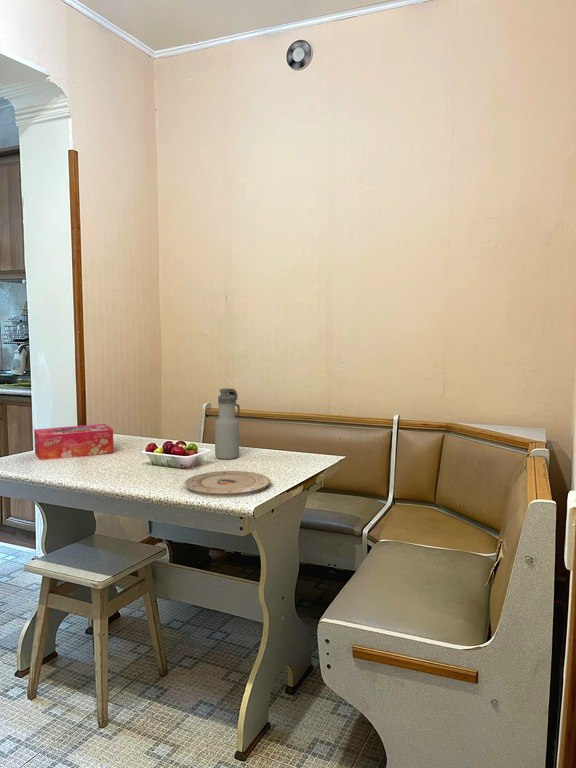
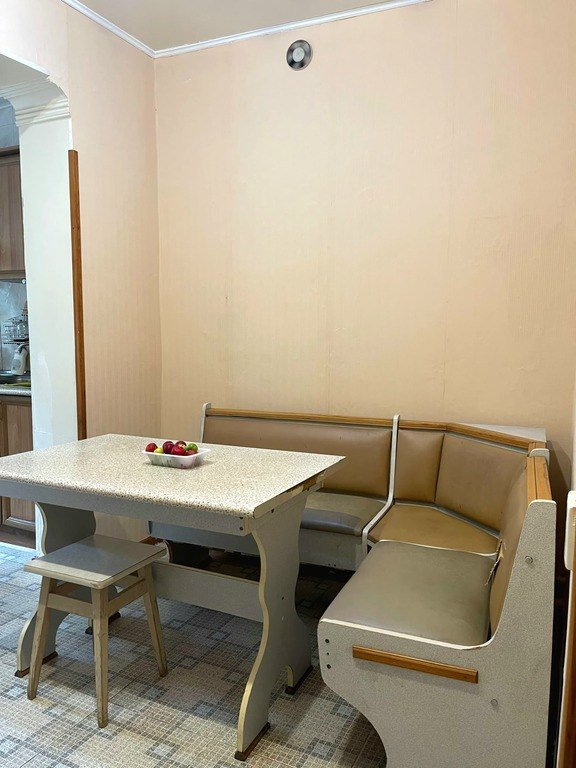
- water bottle [214,387,241,460]
- plate [183,470,271,498]
- tissue box [33,423,115,461]
